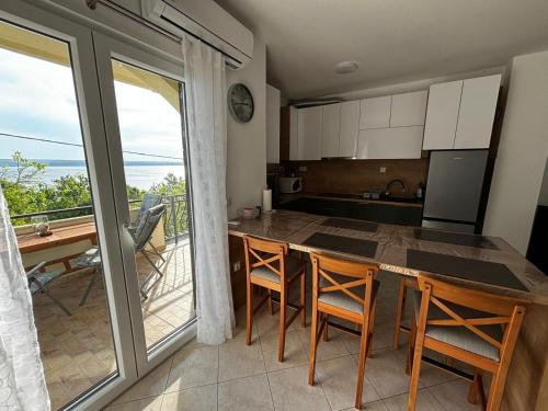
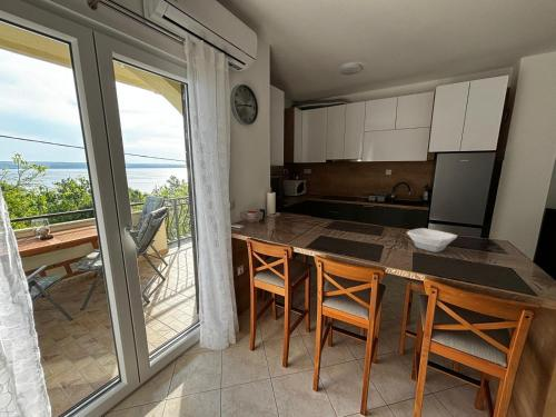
+ bowl [406,227,458,254]
